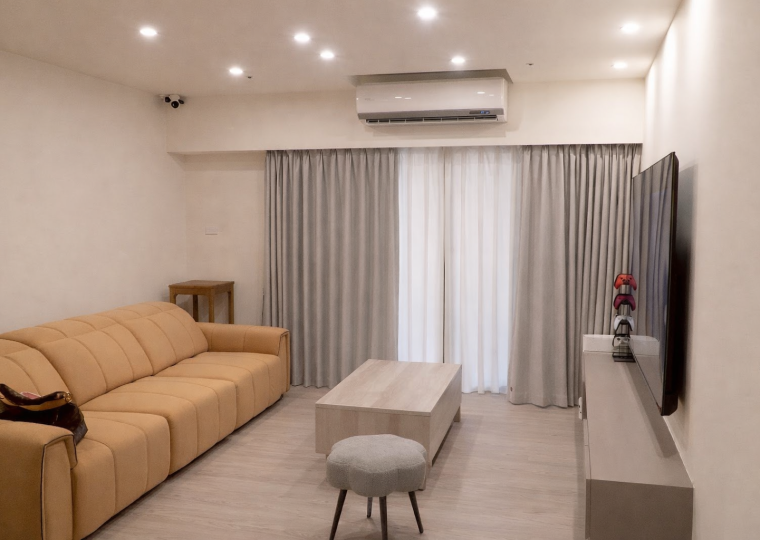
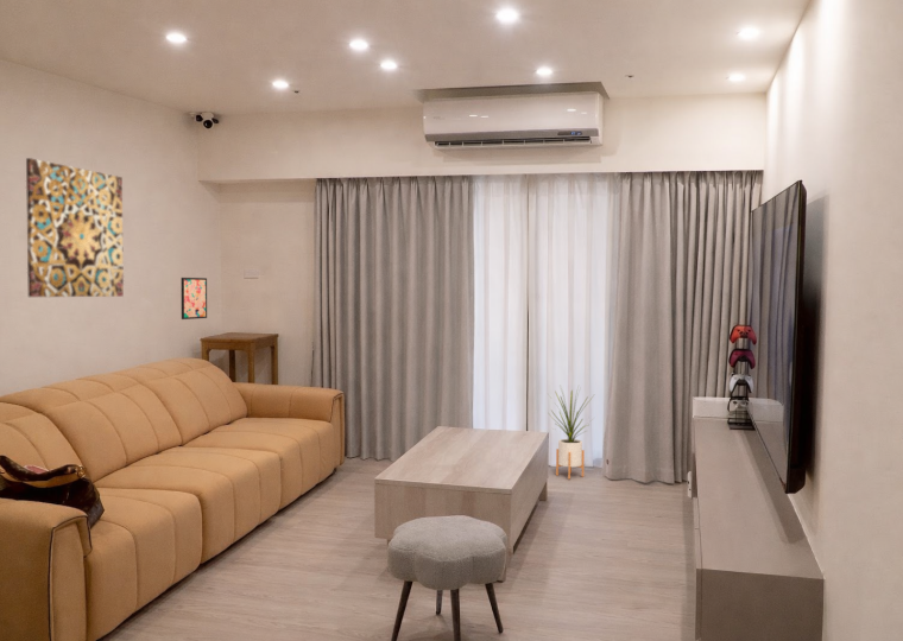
+ wall art [25,157,125,298]
+ house plant [548,386,594,481]
+ wall art [181,277,208,320]
